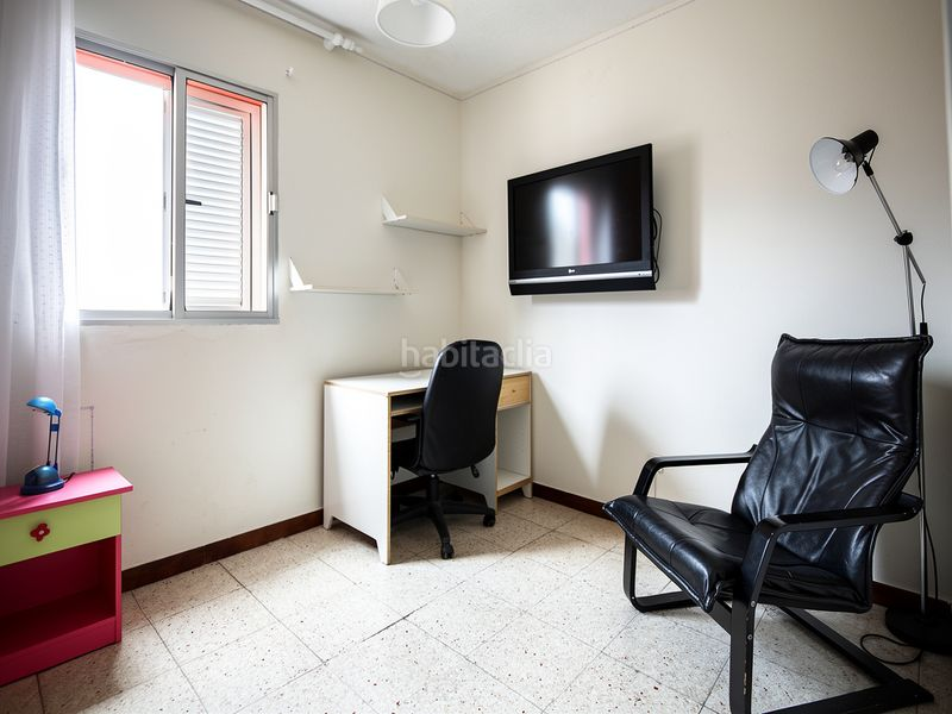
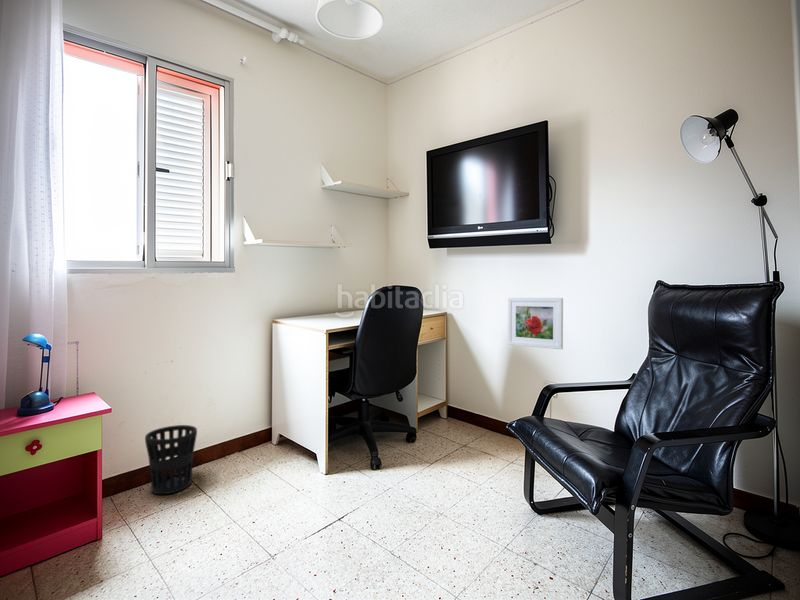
+ wastebasket [144,424,198,495]
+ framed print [507,297,564,350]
